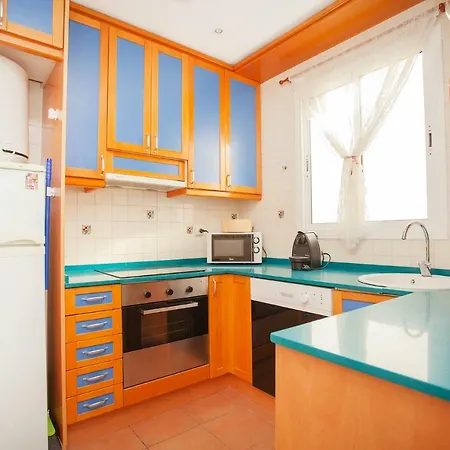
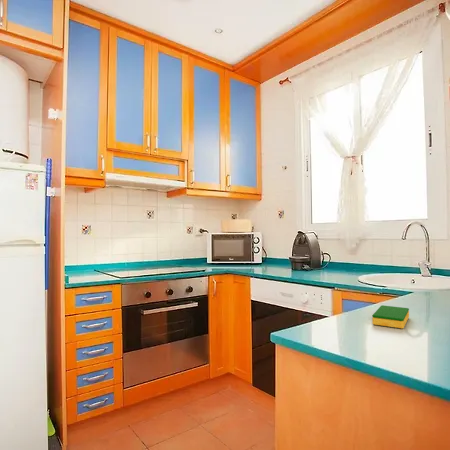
+ dish sponge [371,304,410,329]
